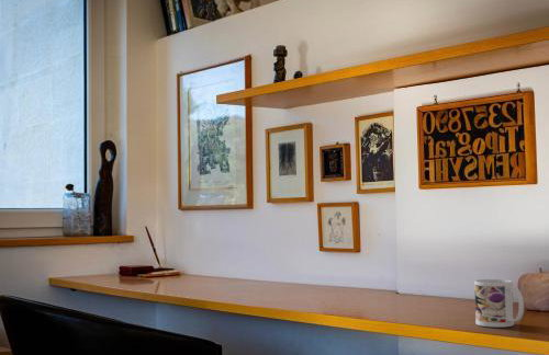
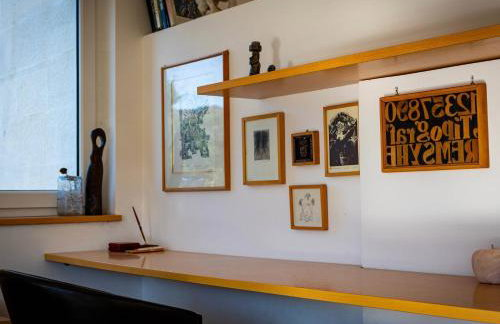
- mug [473,278,525,329]
